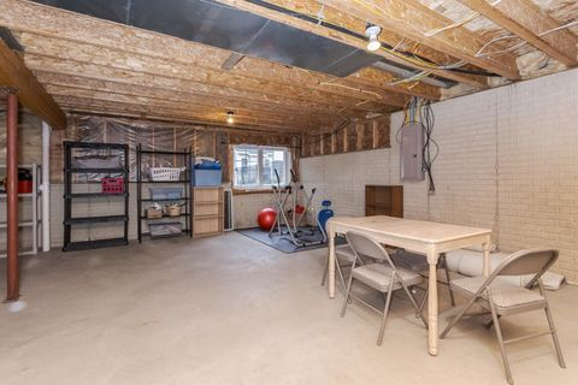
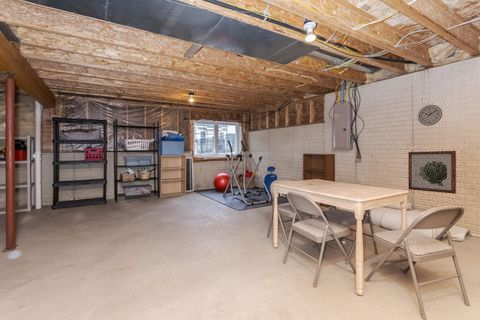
+ wall art [407,150,457,195]
+ wall clock [416,104,443,127]
